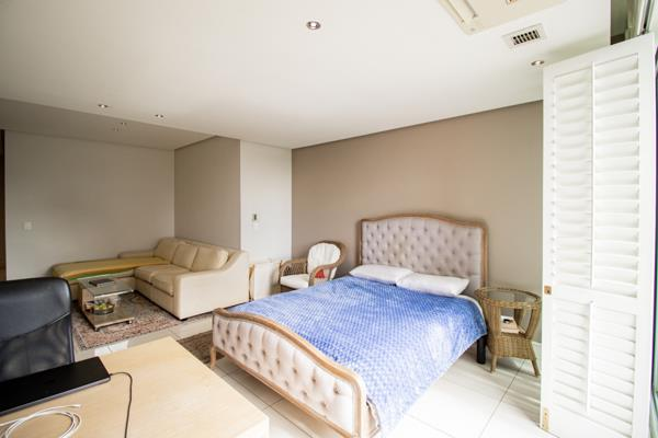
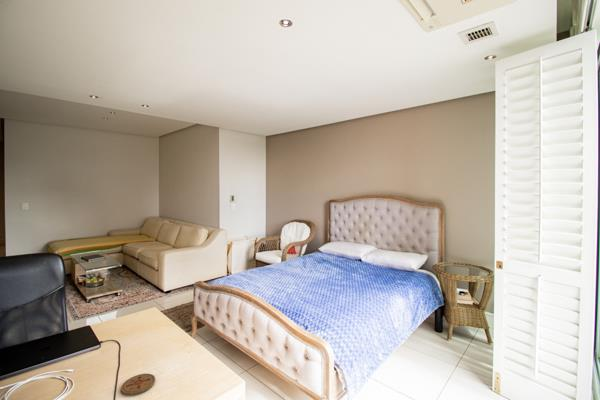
+ coaster [120,373,156,396]
